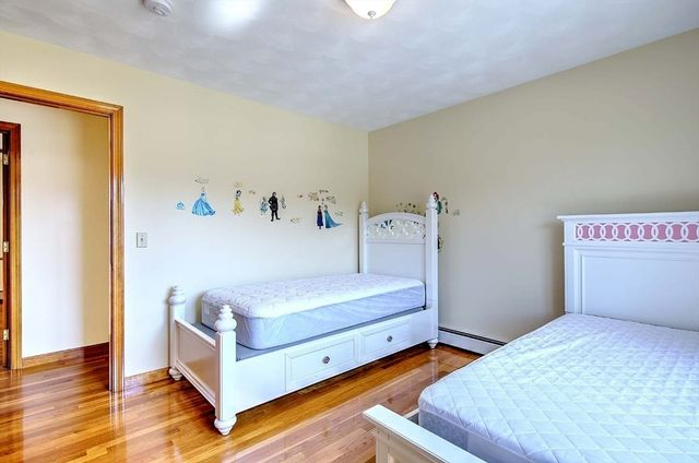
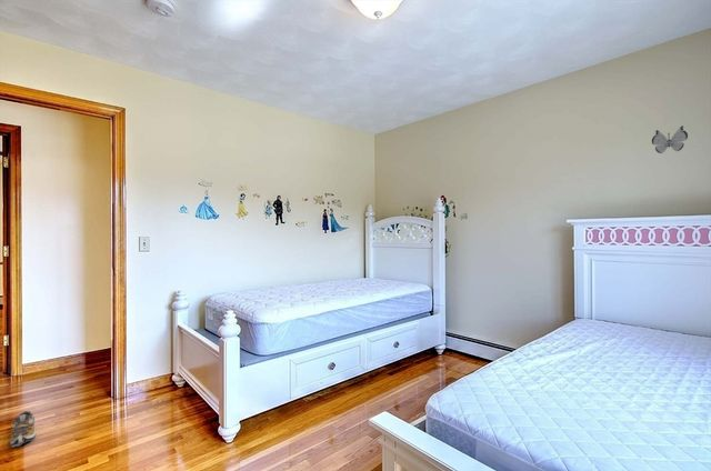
+ shoe [10,410,37,448]
+ decorative butterfly [651,124,689,154]
